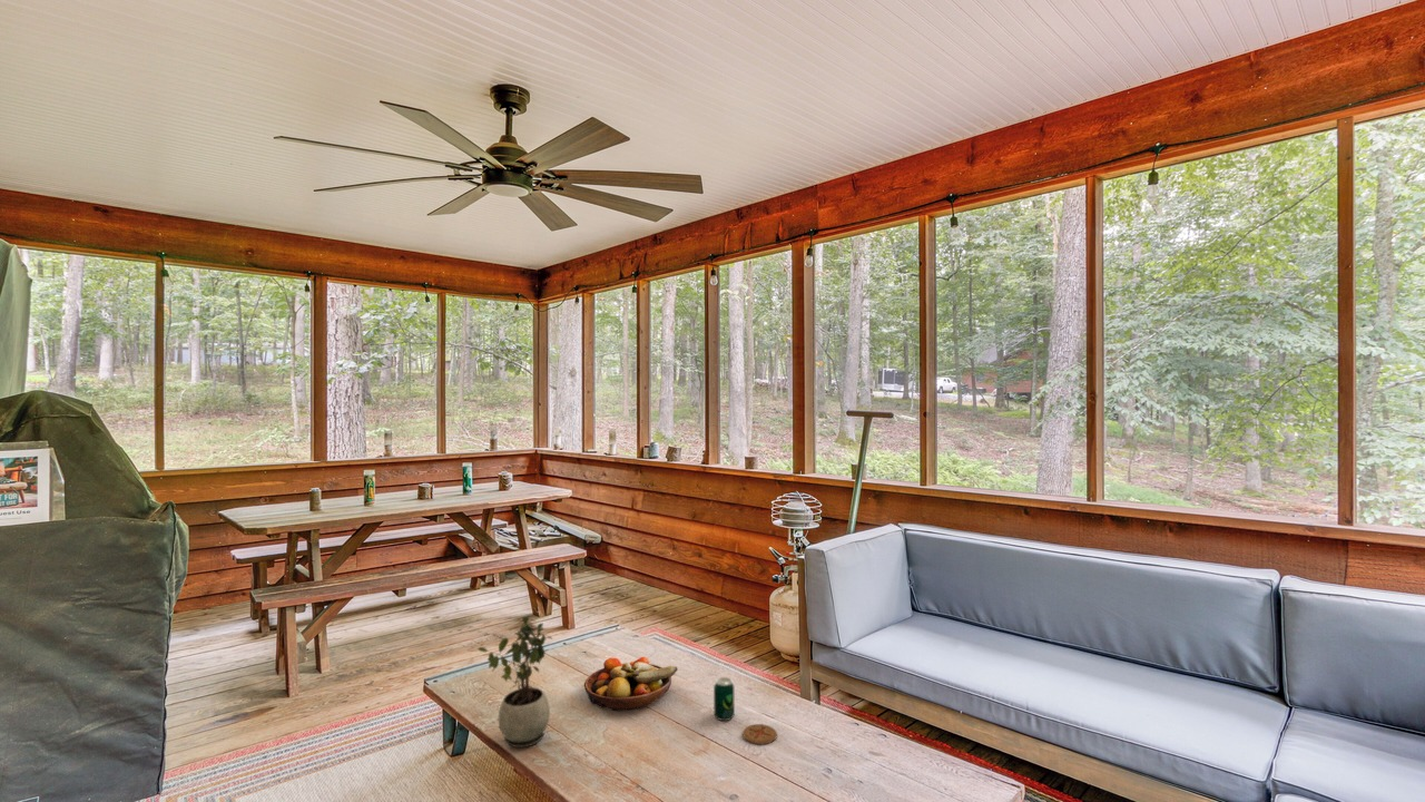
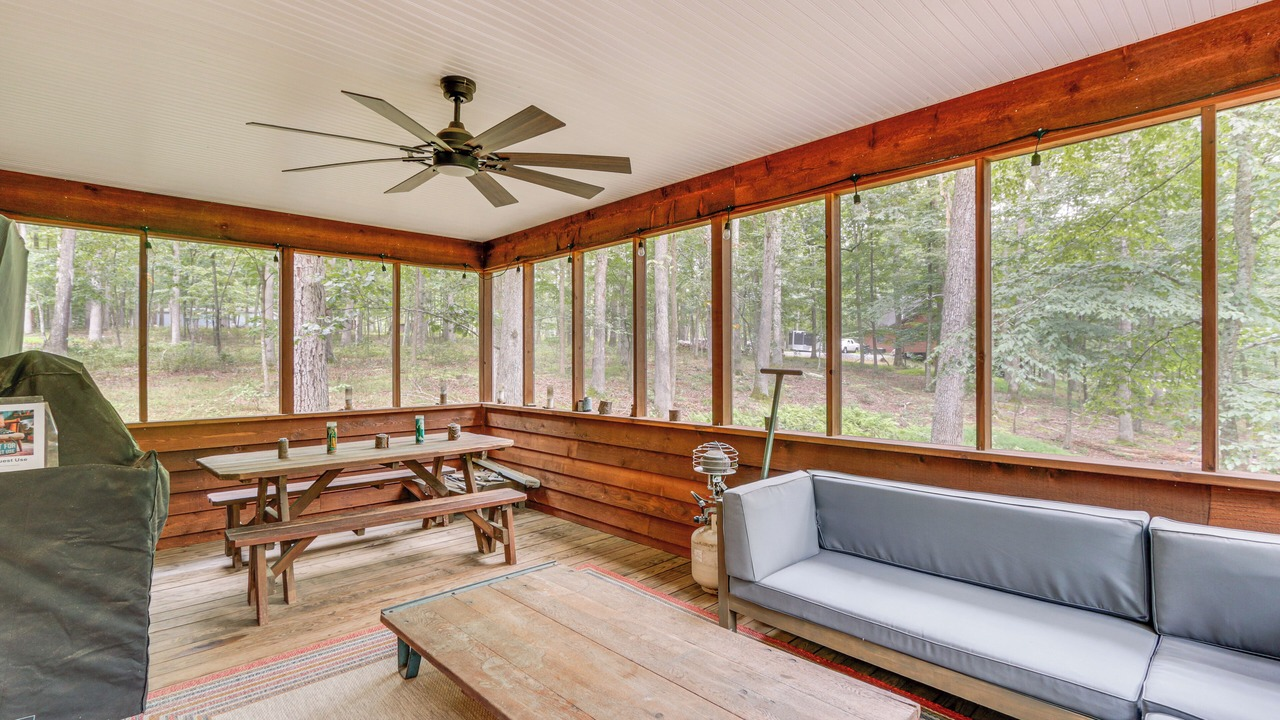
- beverage can [712,676,736,722]
- potted plant [476,615,553,749]
- coaster [741,723,778,745]
- fruit bowl [583,656,679,712]
